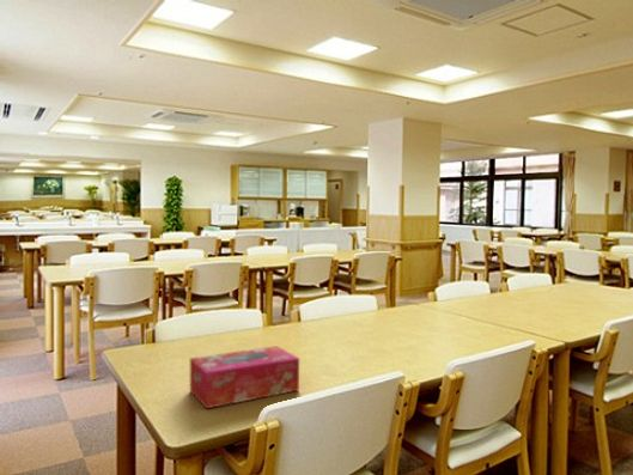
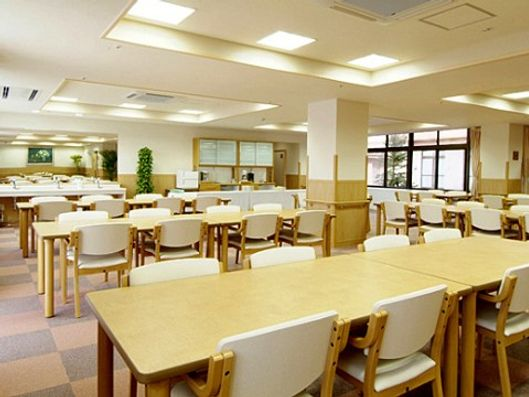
- tissue box [189,345,300,409]
